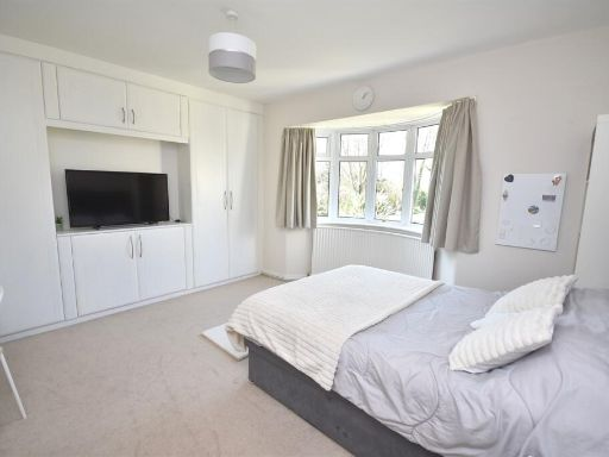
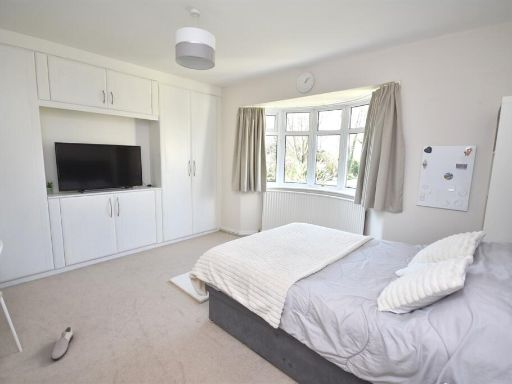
+ shoe [51,326,74,361]
